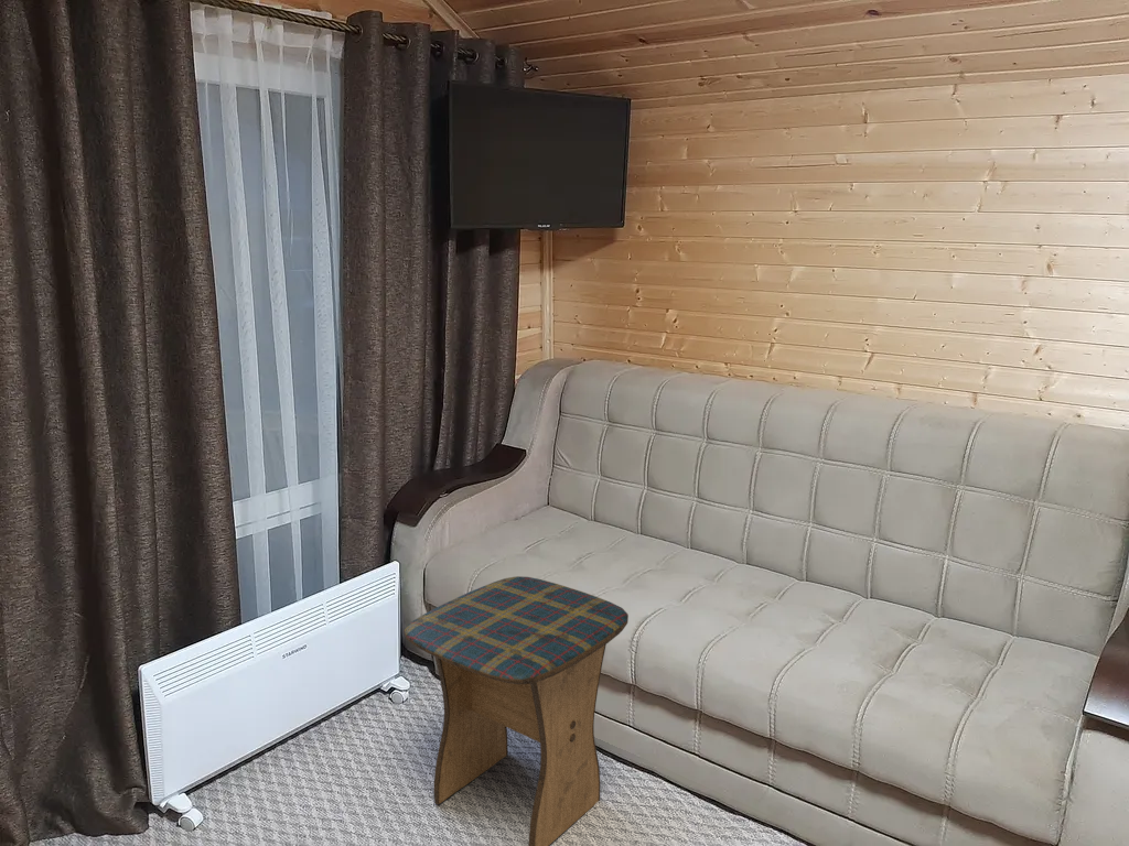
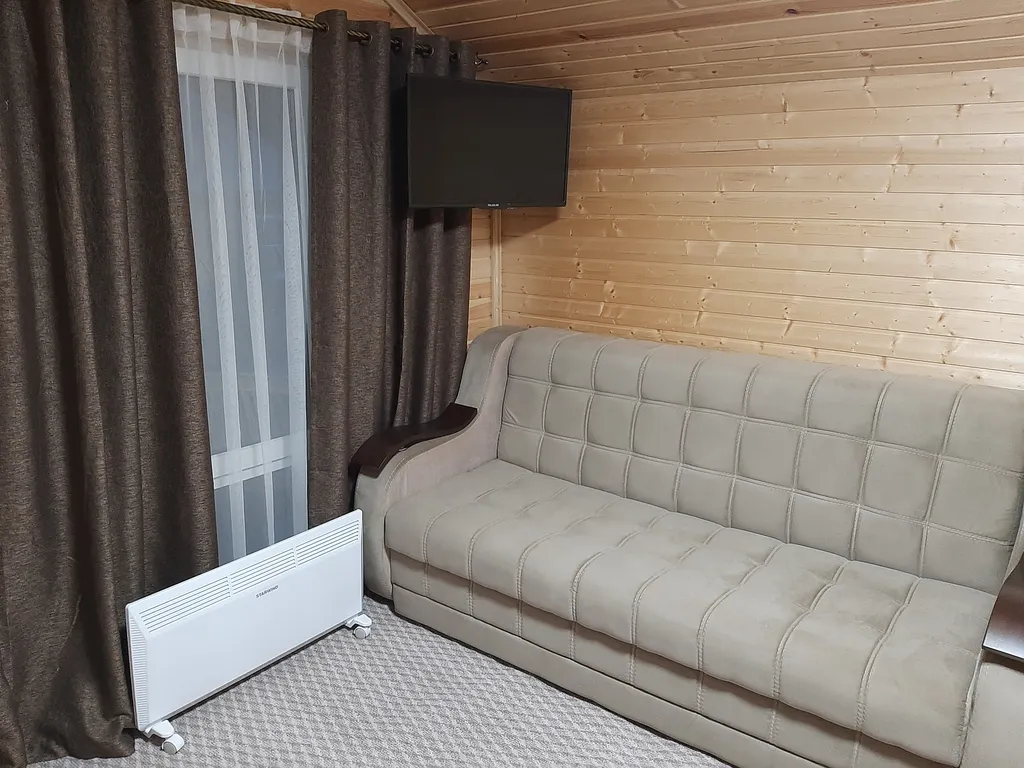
- stool [404,575,630,846]
